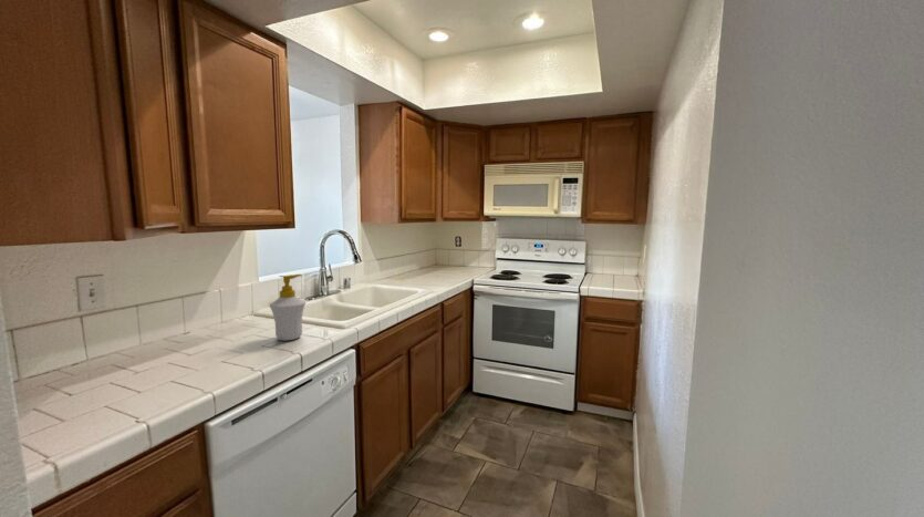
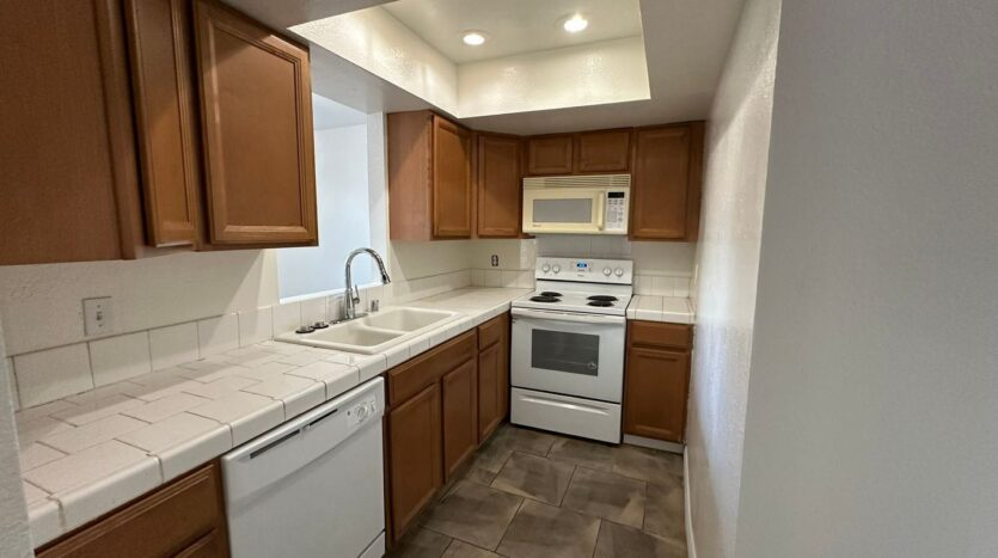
- soap bottle [269,273,307,341]
